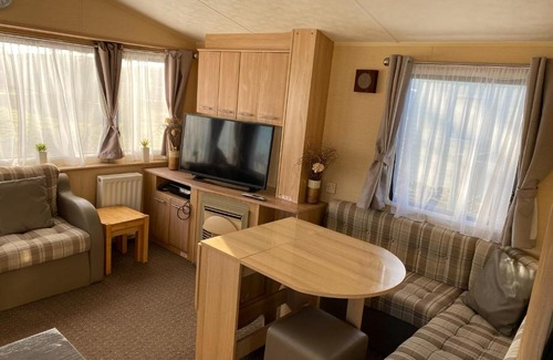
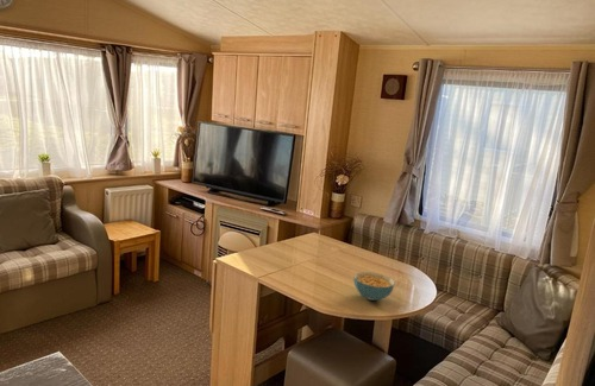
+ cereal bowl [352,271,396,302]
